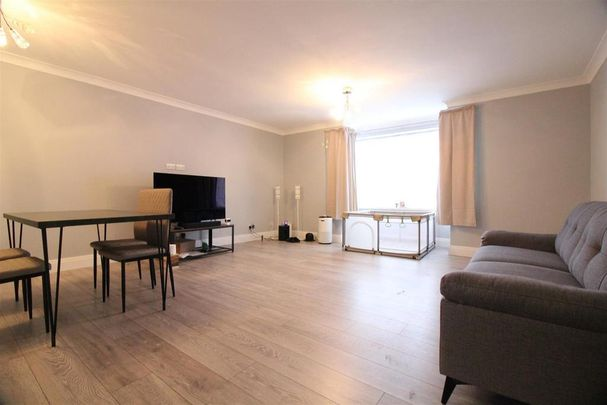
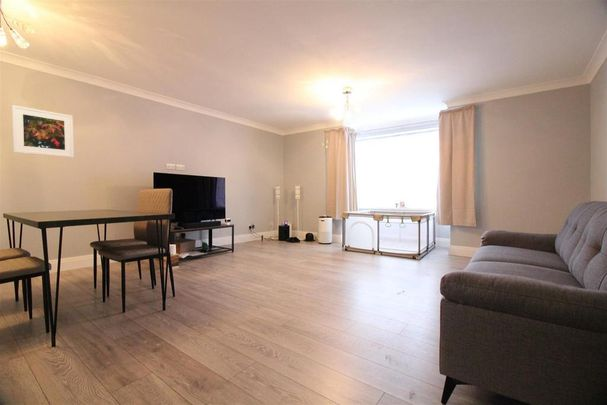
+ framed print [11,104,75,158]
